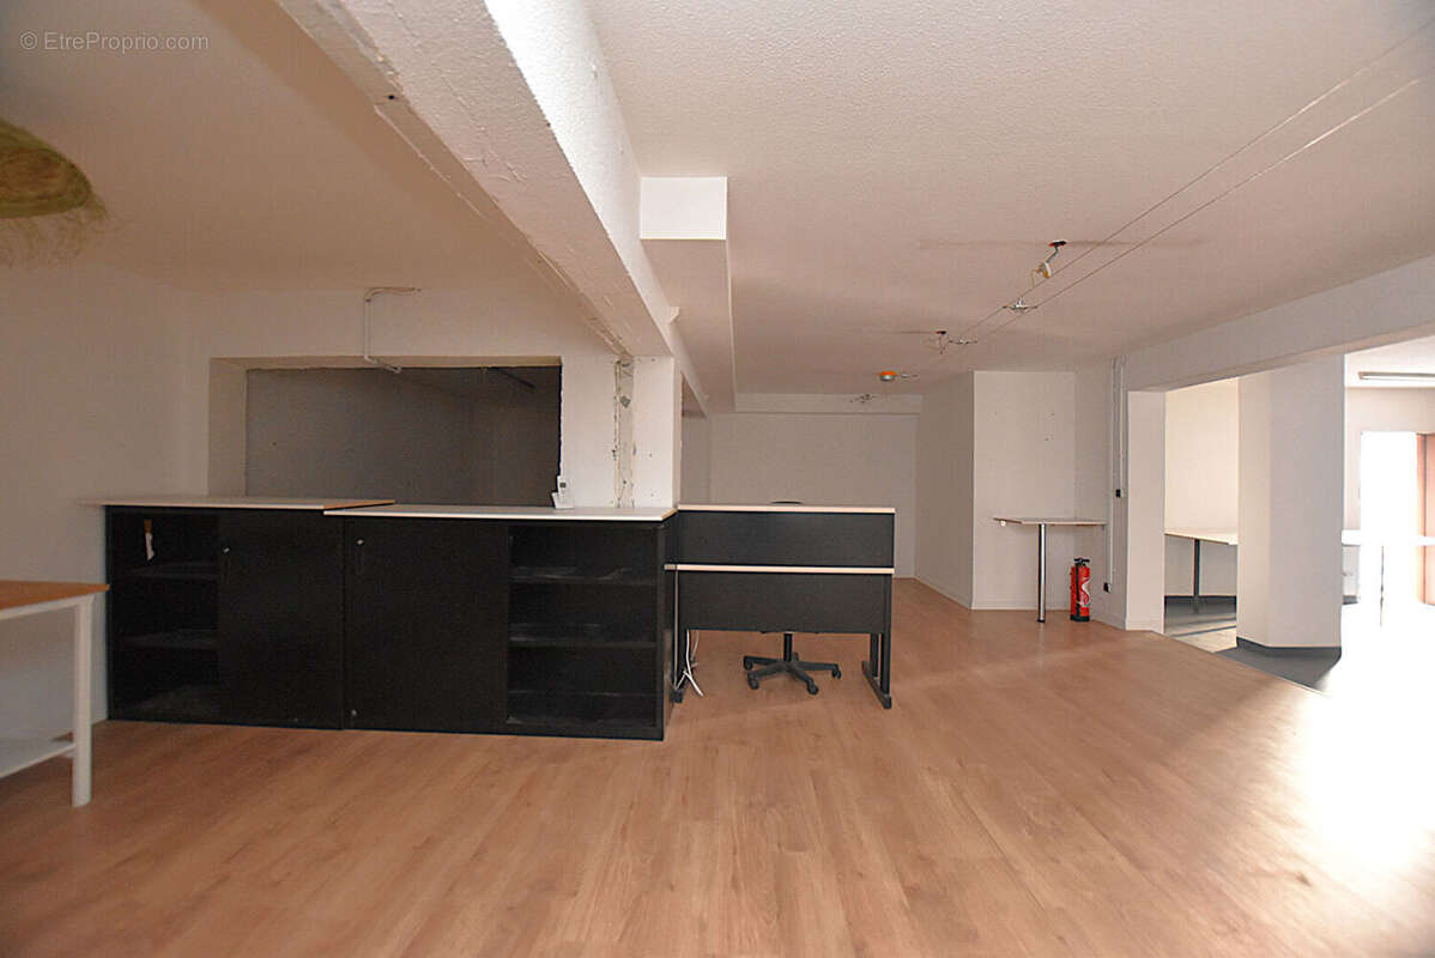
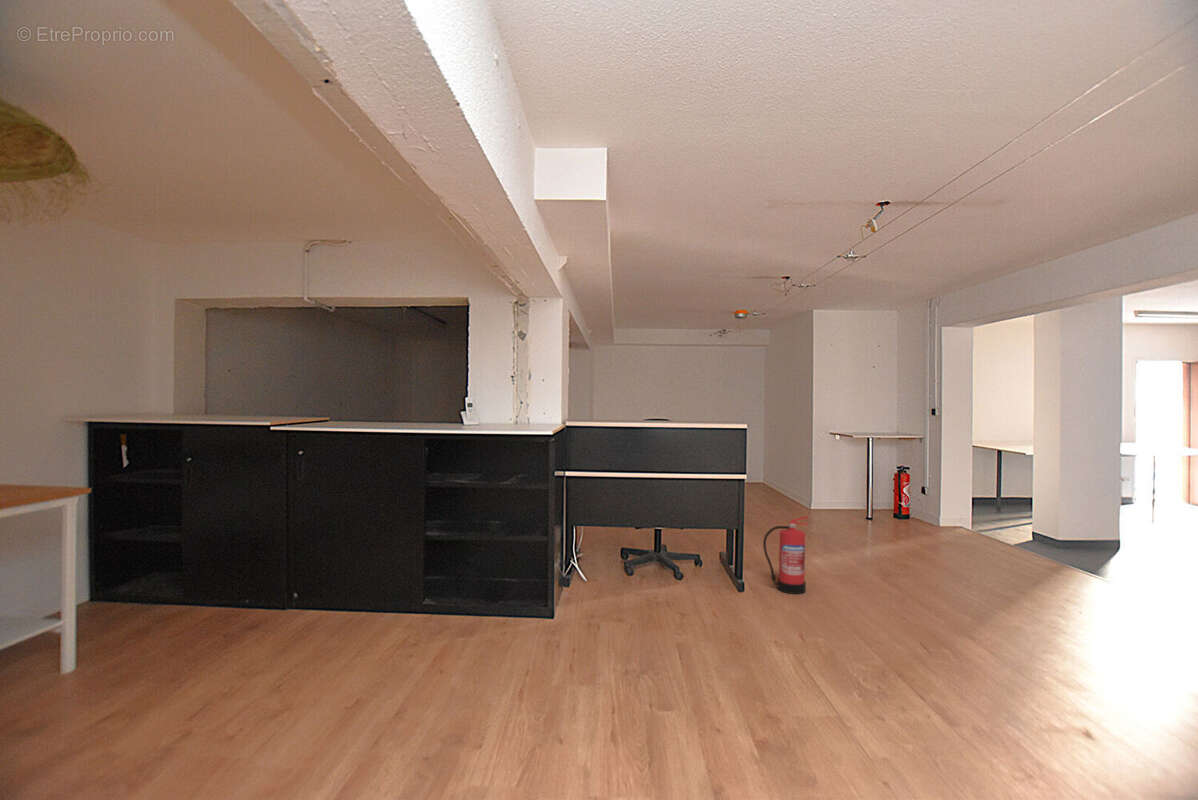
+ fire extinguisher [762,515,809,595]
